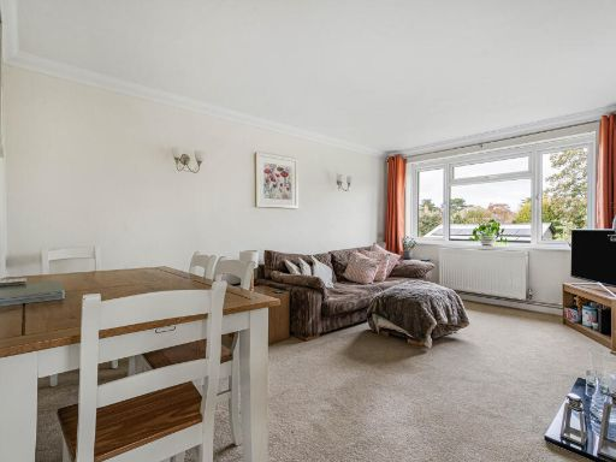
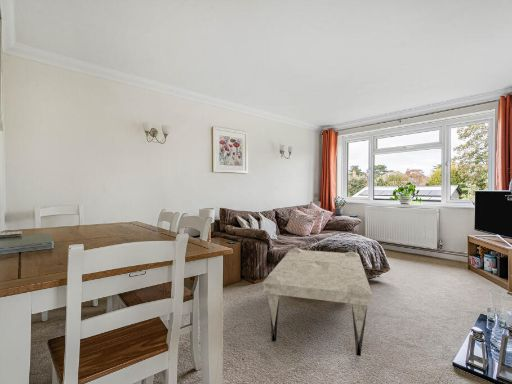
+ coffee table [261,247,373,357]
